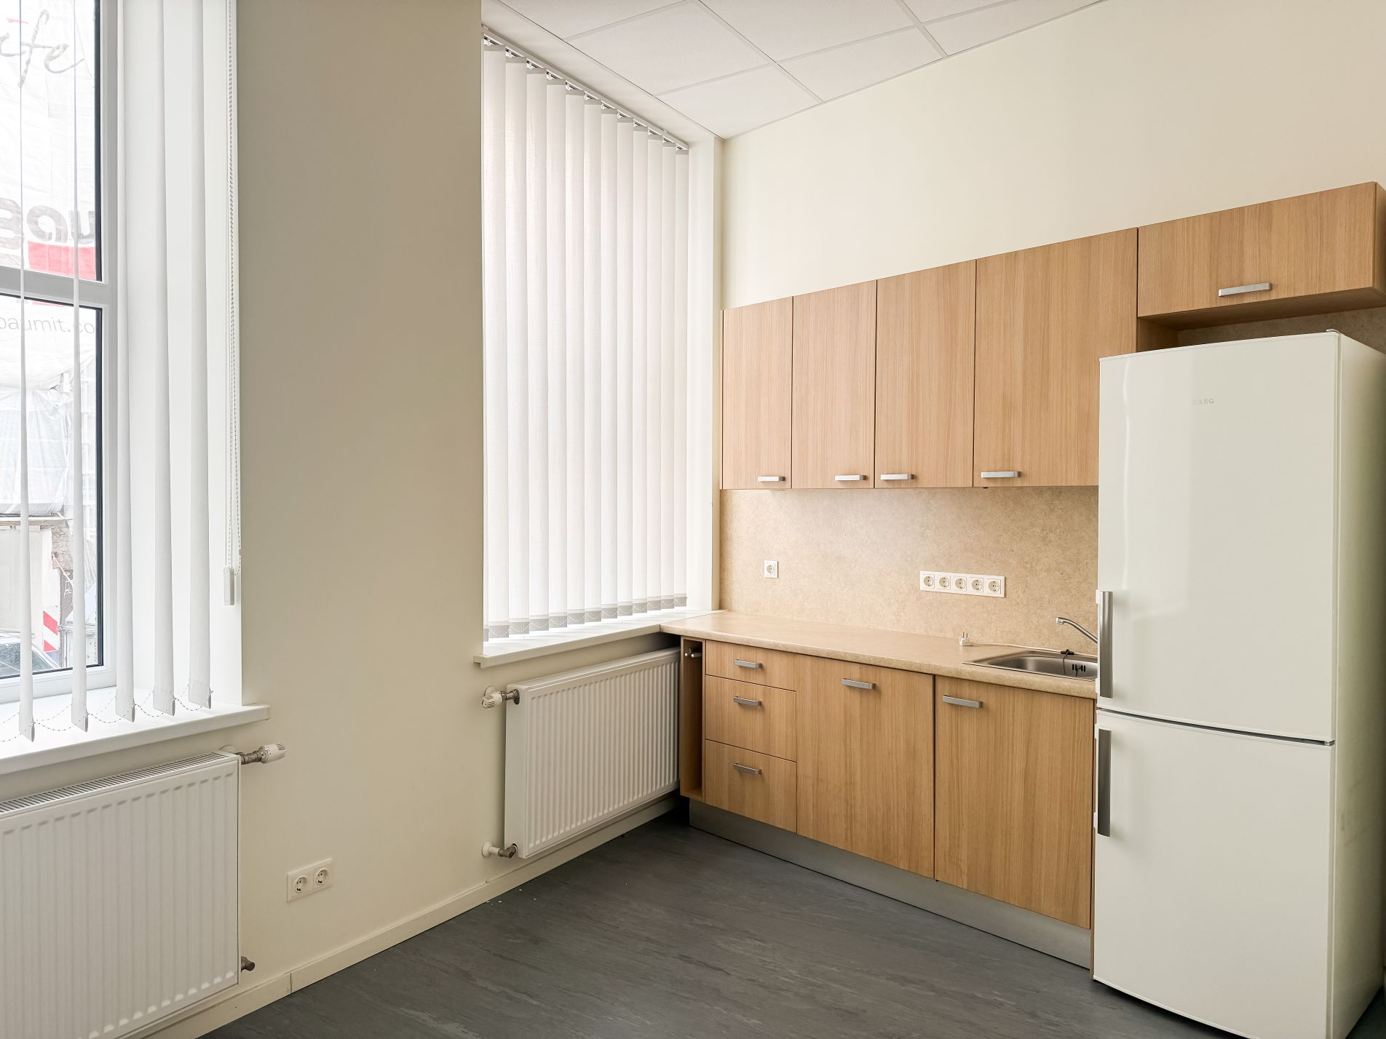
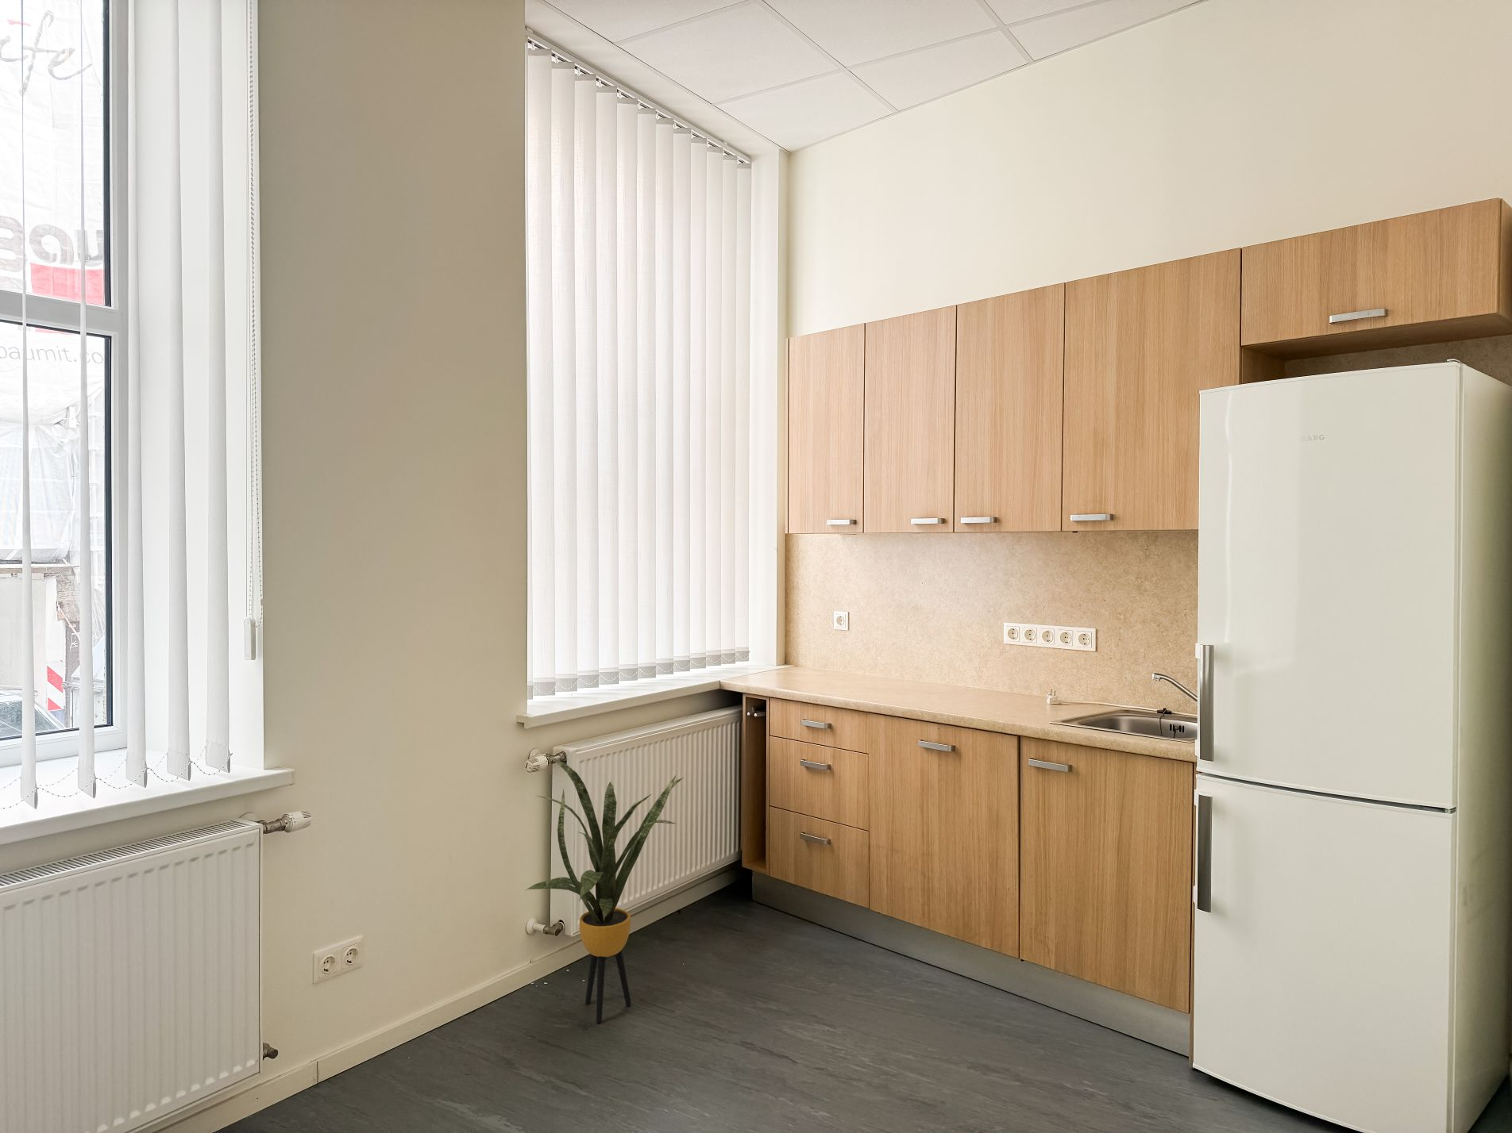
+ house plant [526,756,686,1024]
